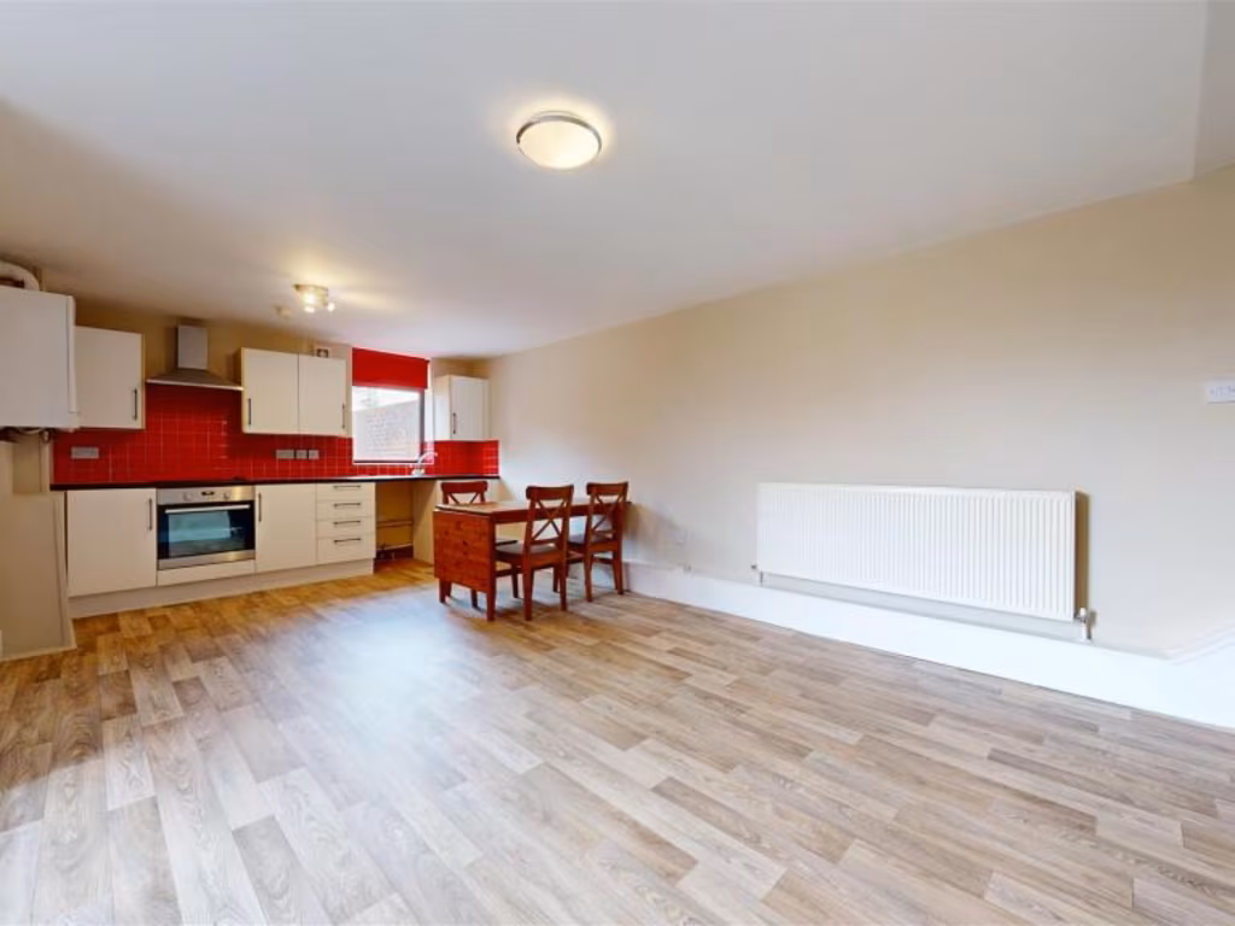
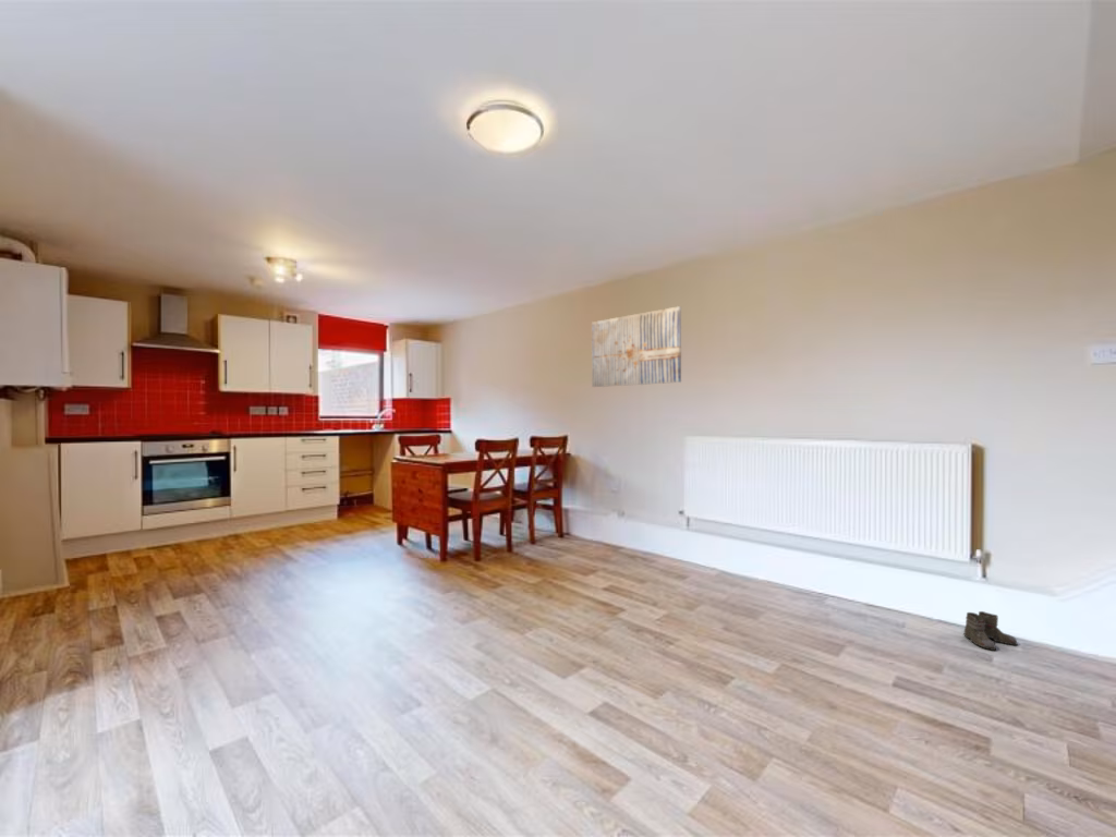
+ wall art [591,305,682,388]
+ boots [960,610,1019,652]
